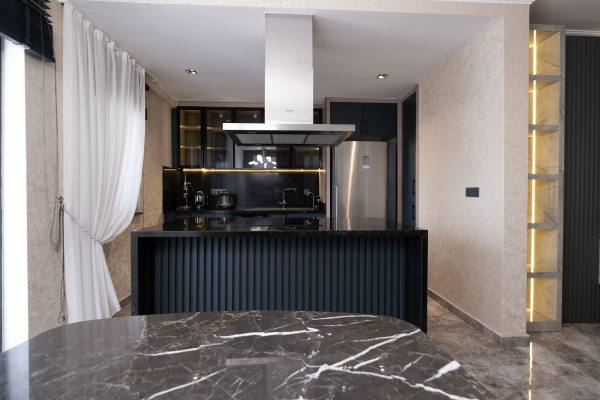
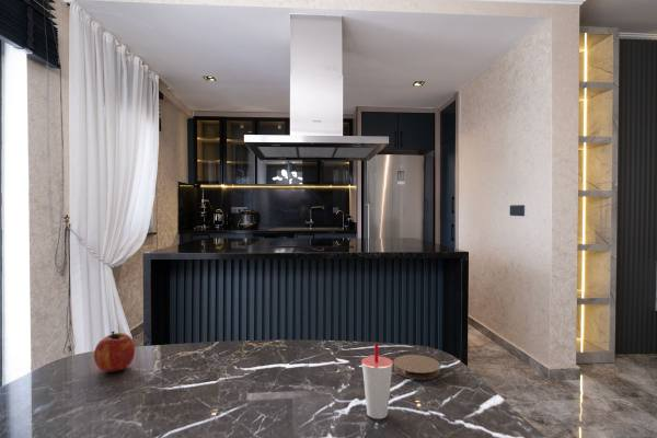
+ fruit [93,330,136,373]
+ coaster [392,354,441,380]
+ cup [360,343,394,419]
